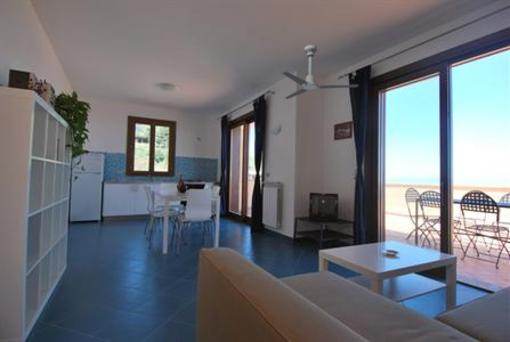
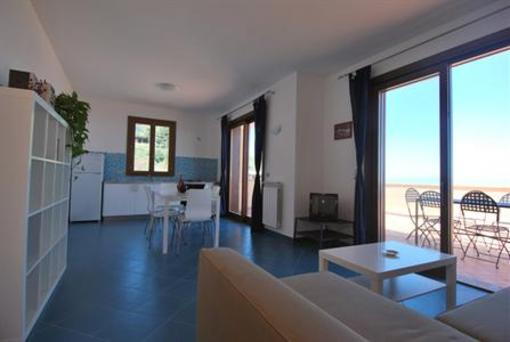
- ceiling fan [281,44,359,100]
